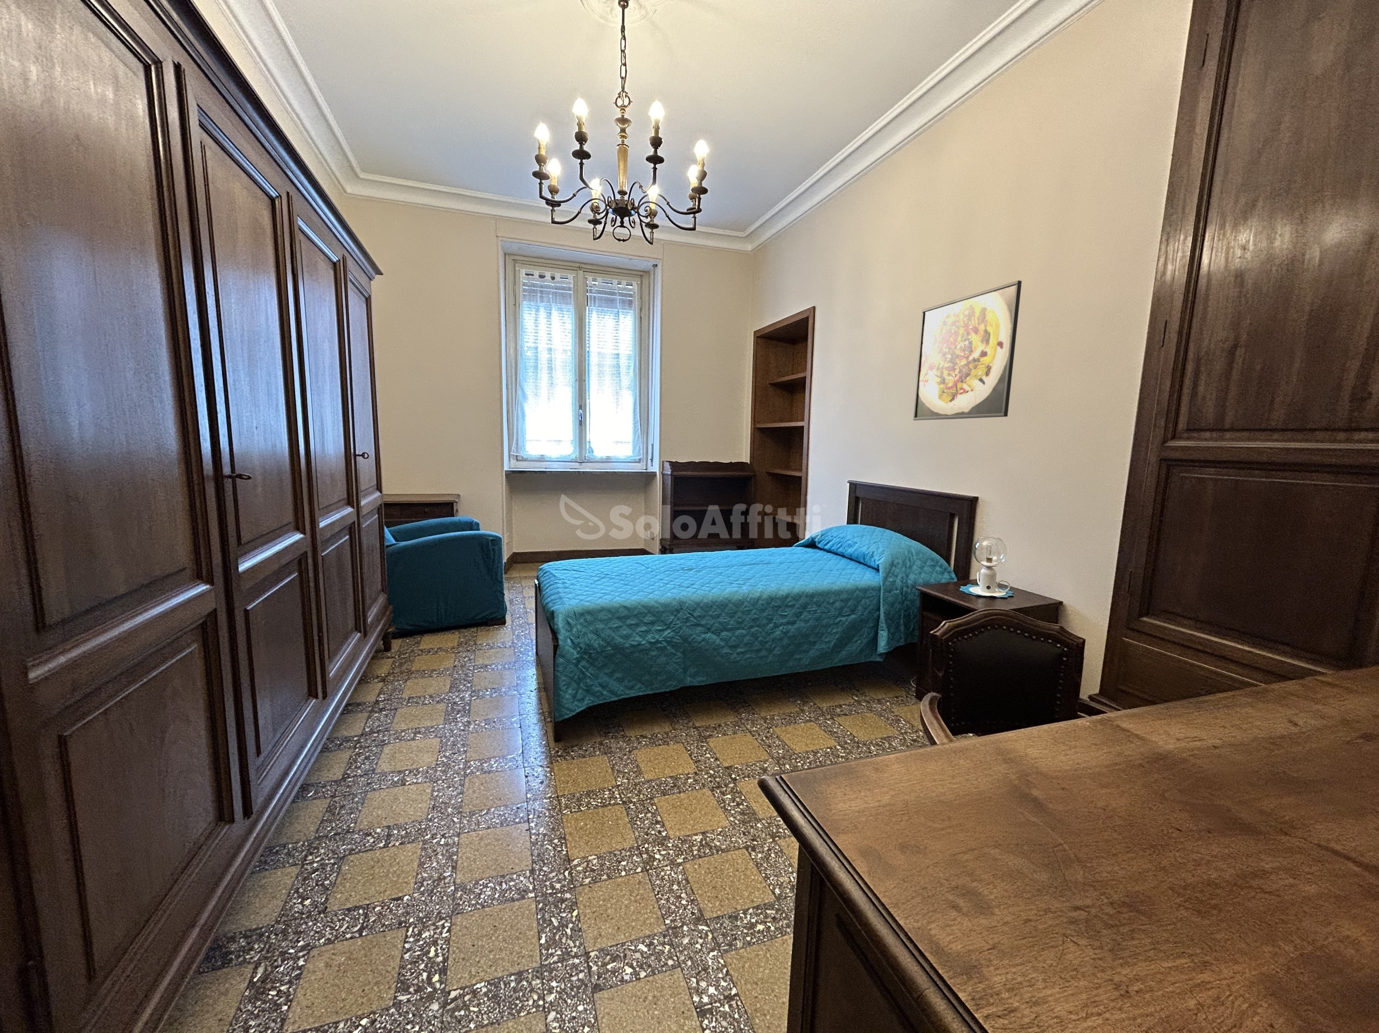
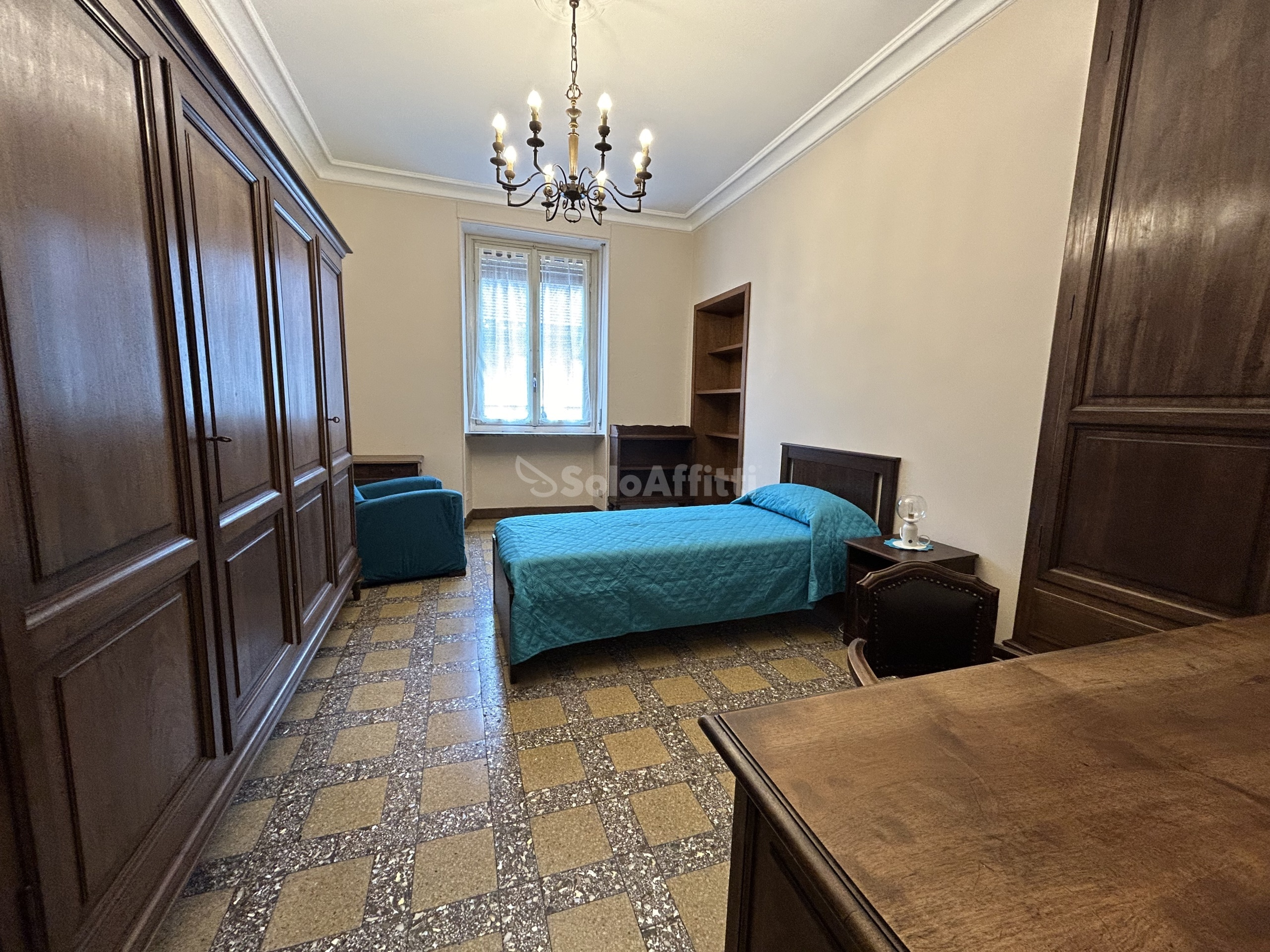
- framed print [912,280,1023,421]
